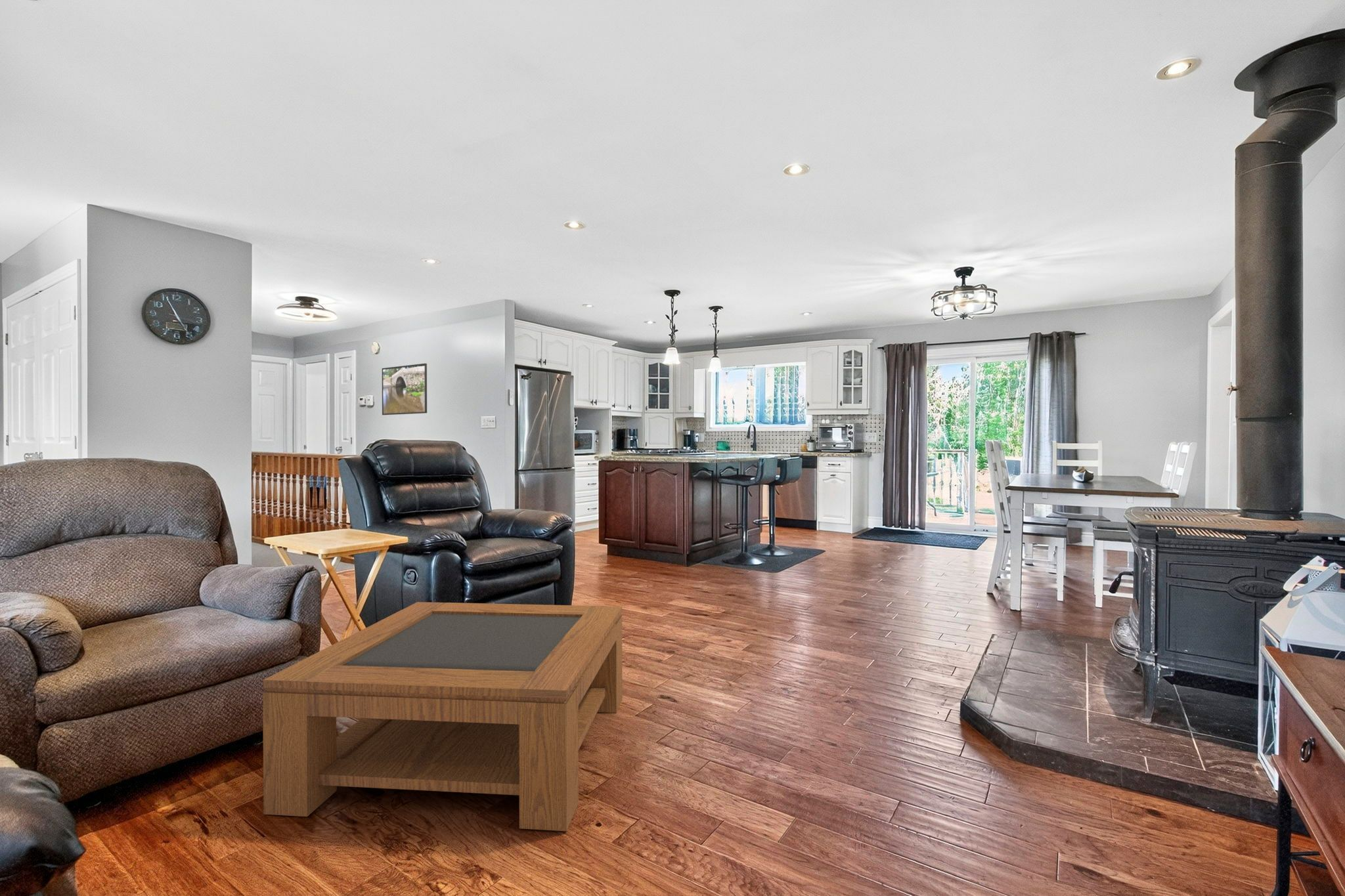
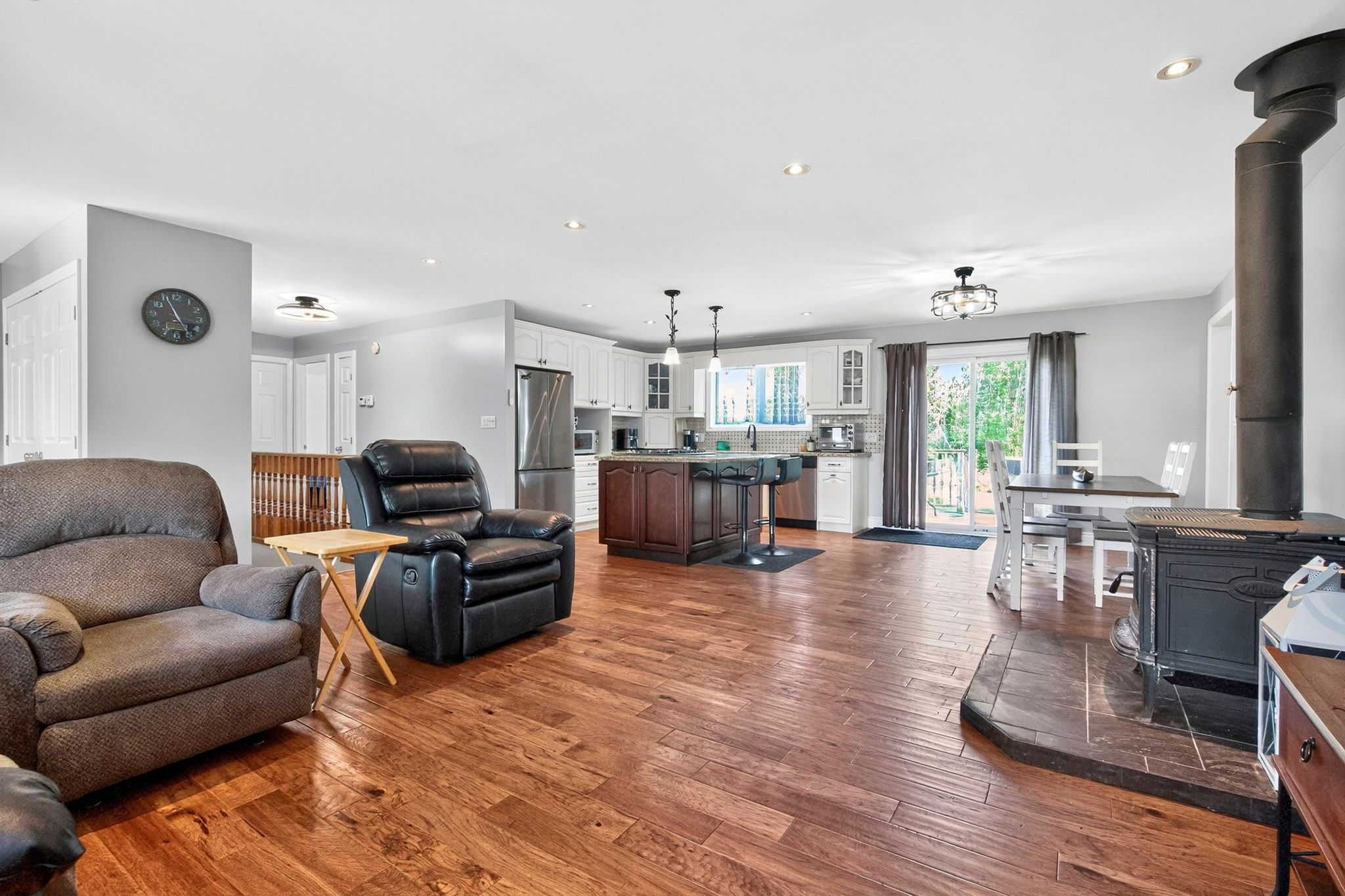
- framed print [382,363,428,416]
- coffee table [262,601,623,832]
